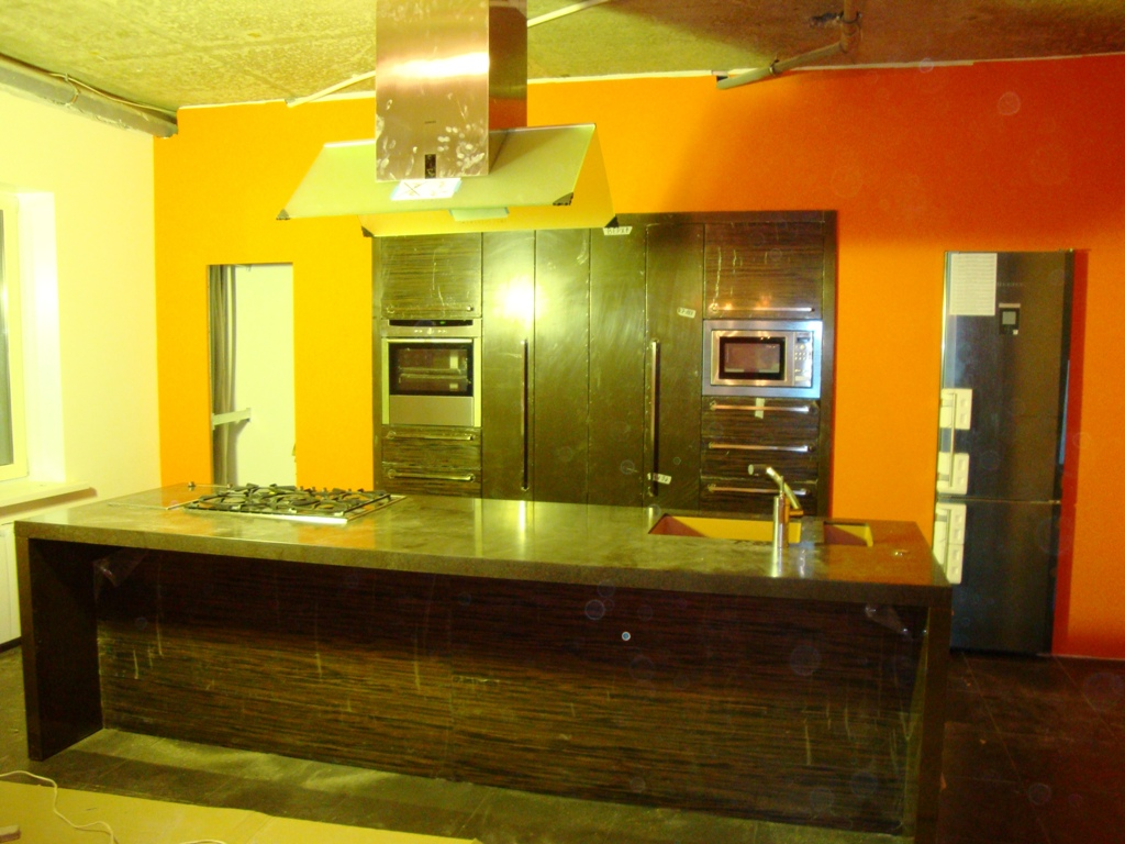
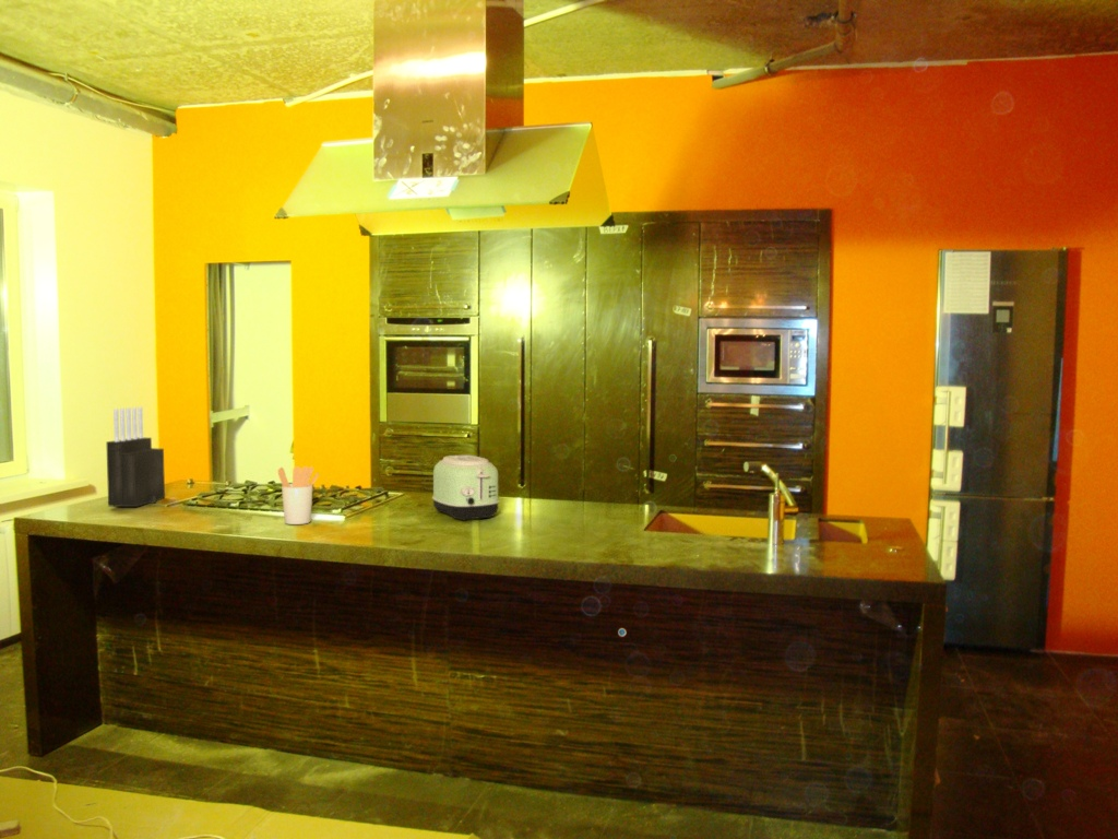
+ knife block [105,405,166,508]
+ toaster [431,454,500,522]
+ utensil holder [276,465,320,525]
